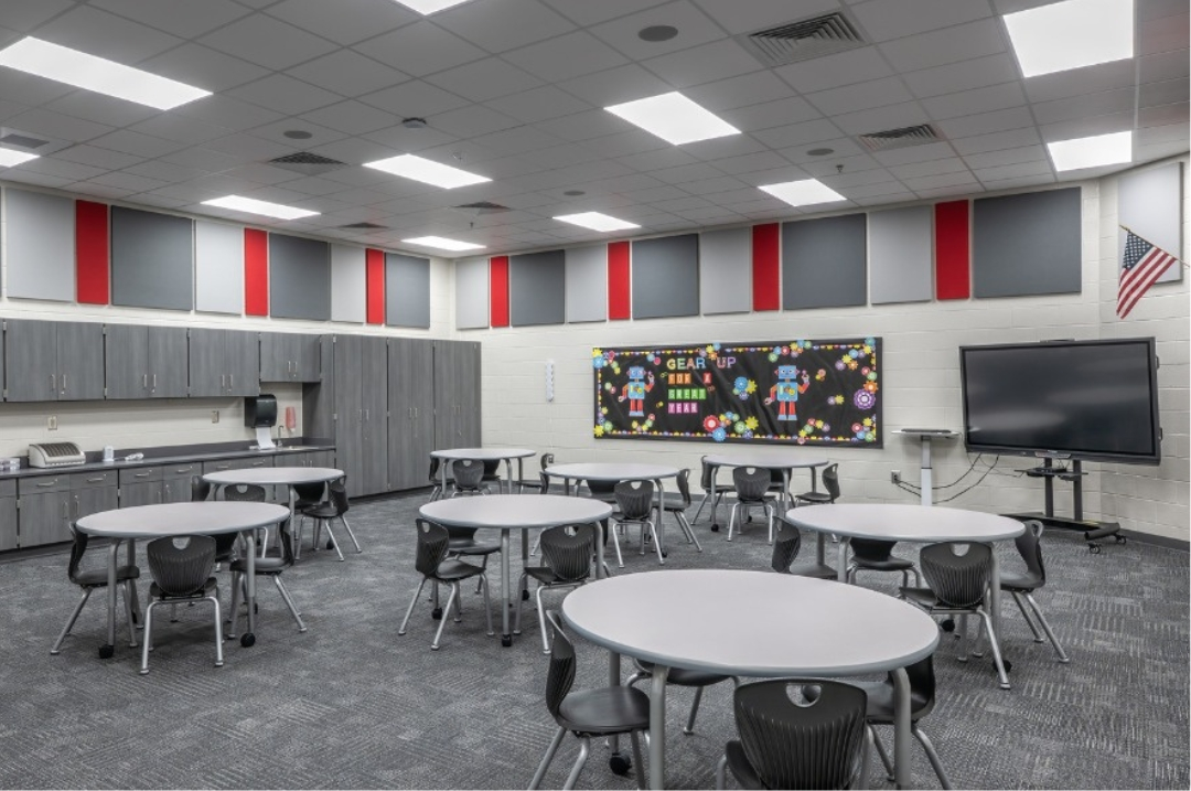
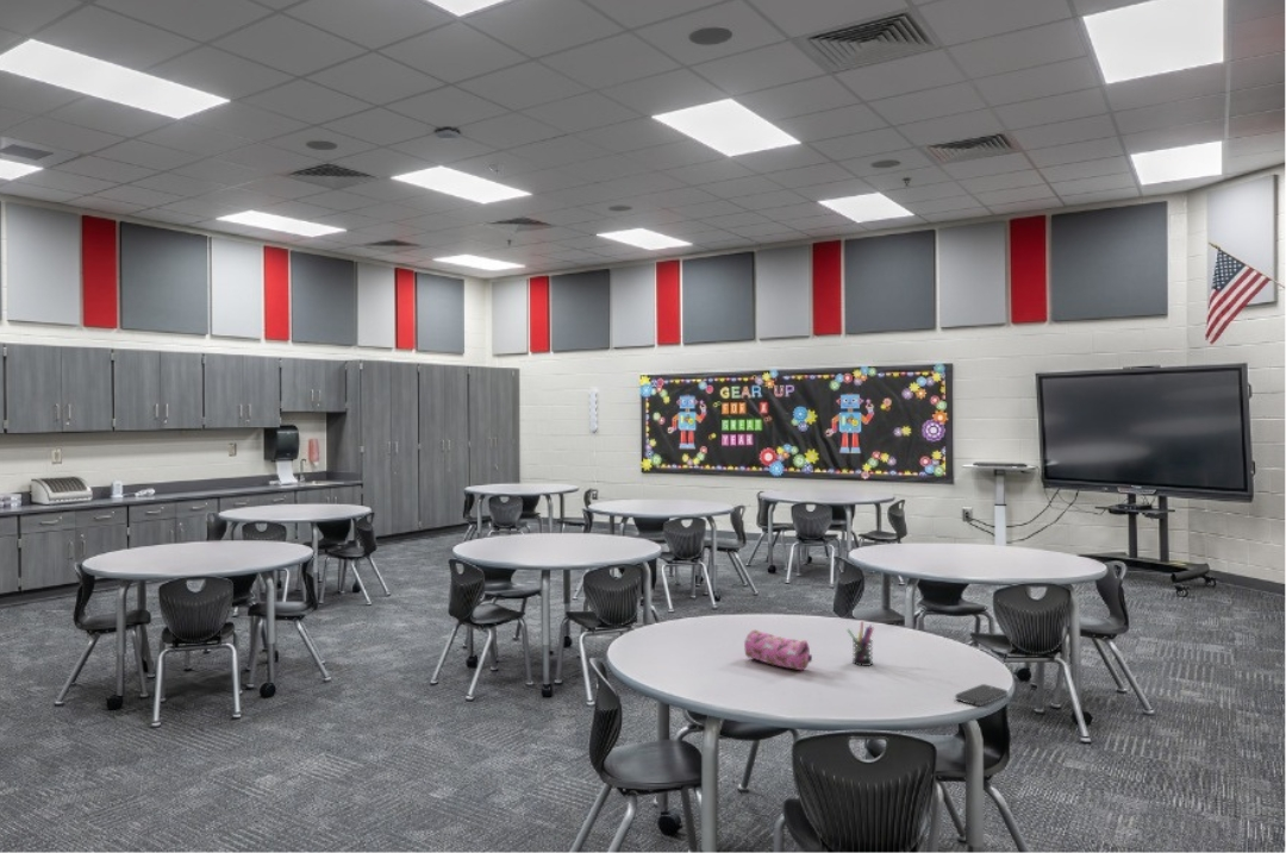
+ pencil case [743,629,813,671]
+ smartphone [954,683,1009,707]
+ pen holder [845,620,875,667]
